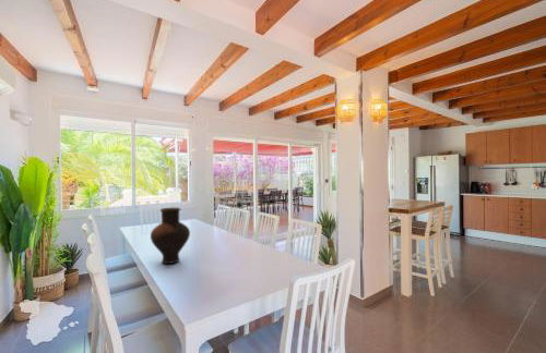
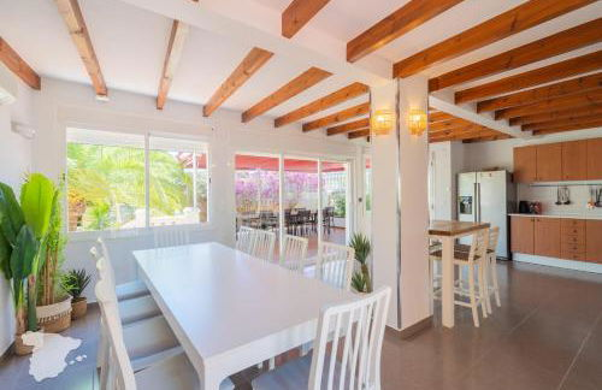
- vase [150,207,191,265]
